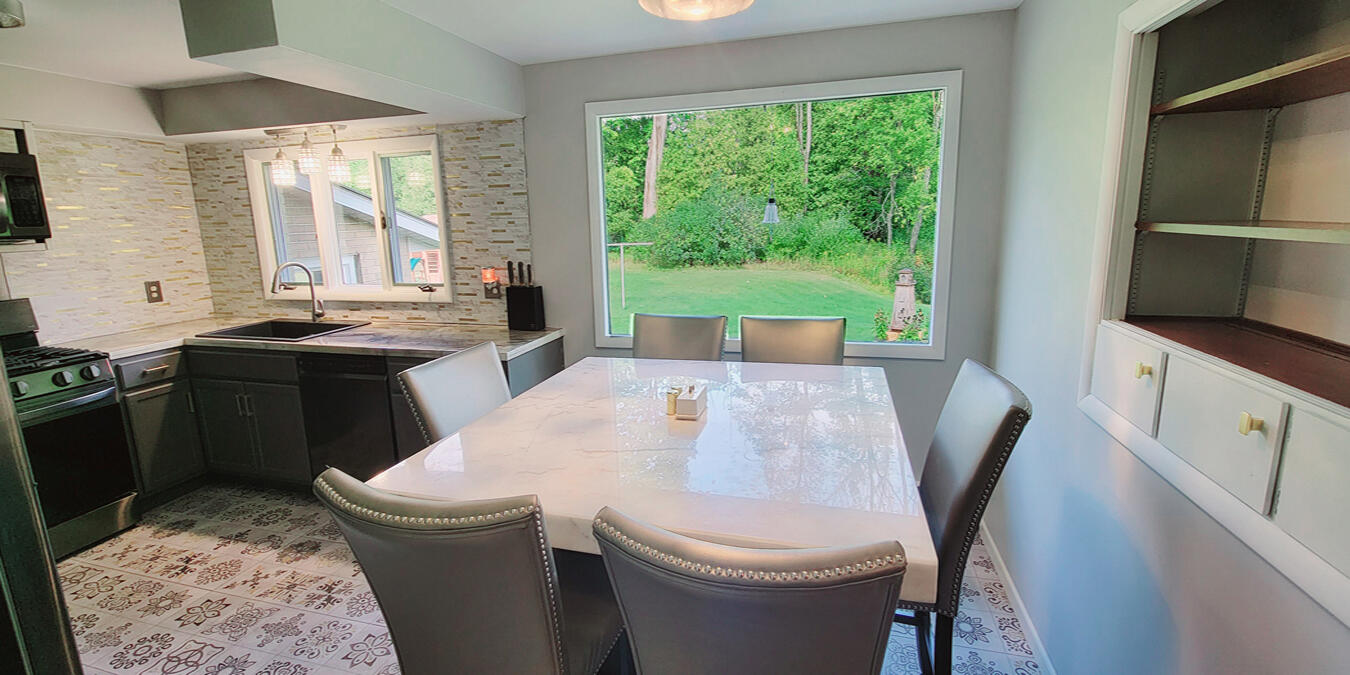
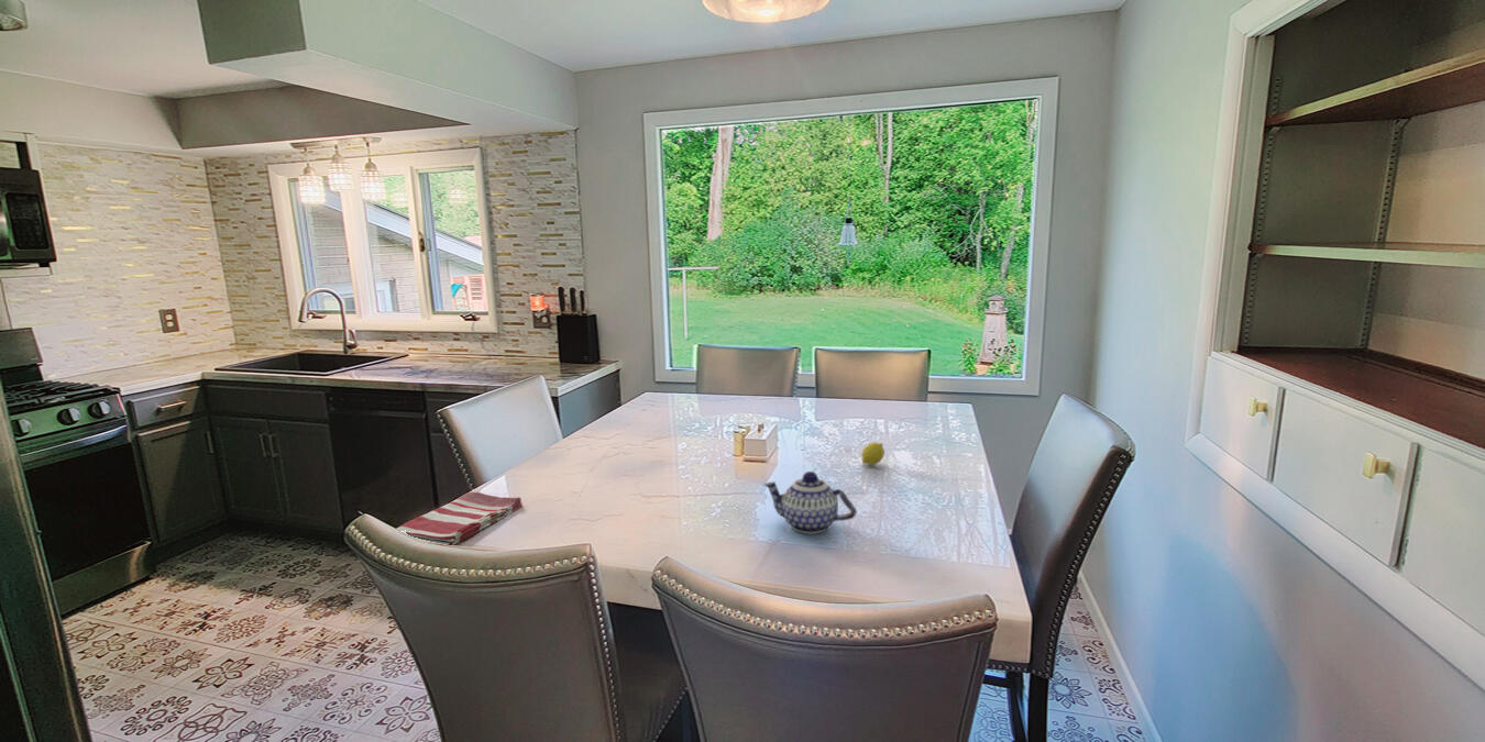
+ fruit [860,441,886,466]
+ dish towel [395,491,524,546]
+ teapot [762,470,858,534]
